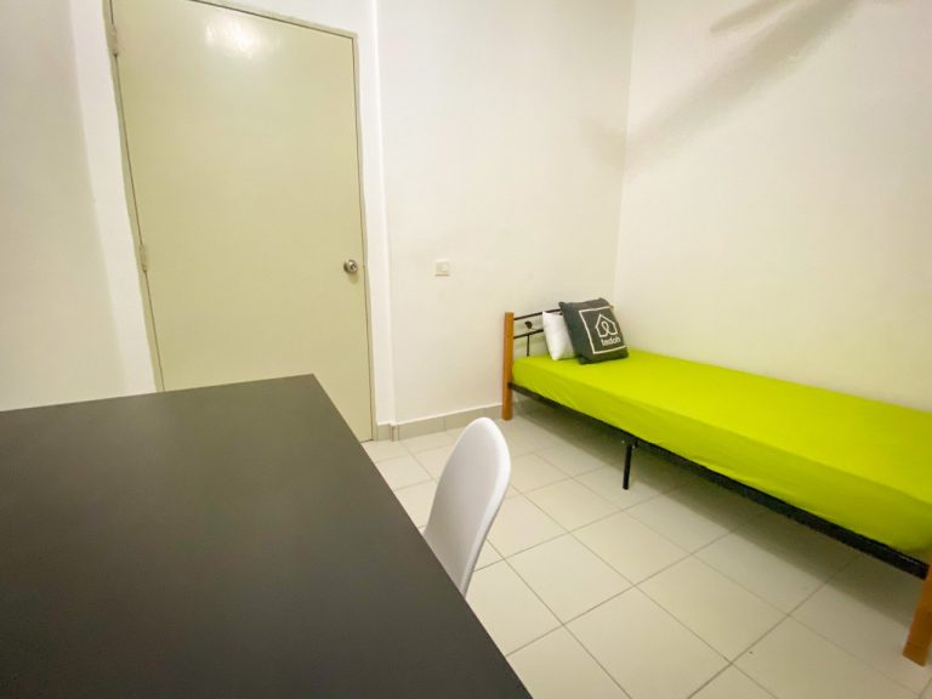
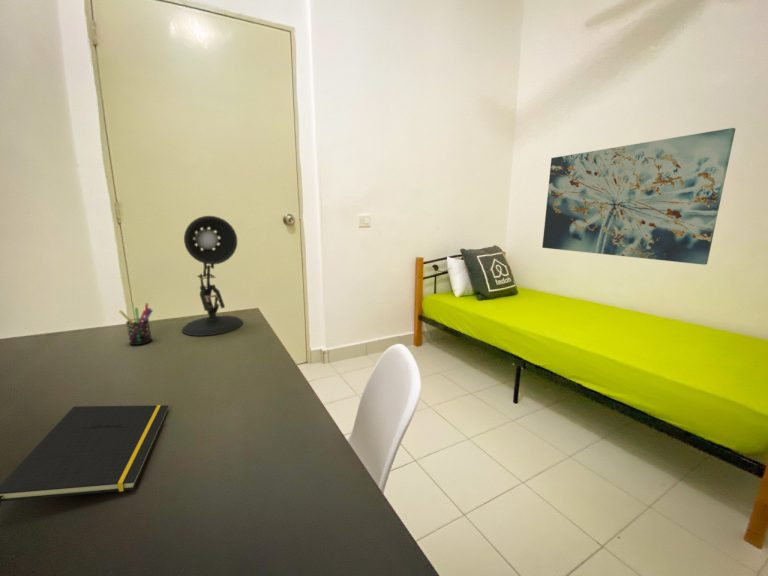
+ pen holder [118,302,154,346]
+ wall art [541,127,736,266]
+ desk lamp [181,215,244,337]
+ notepad [0,404,169,506]
